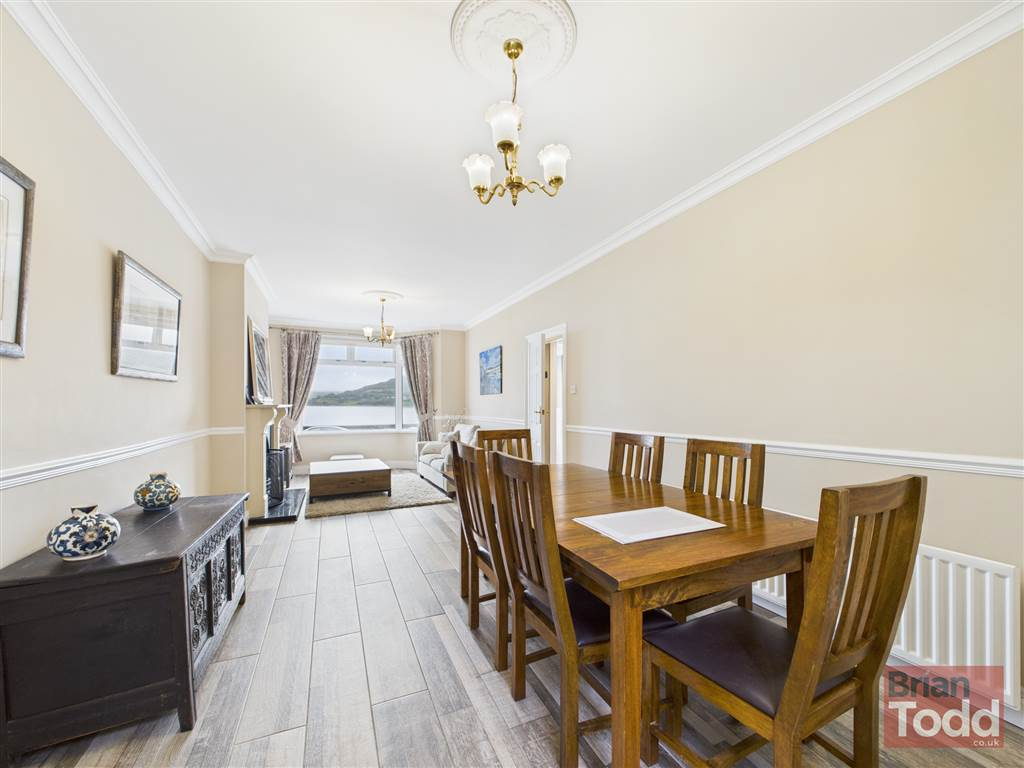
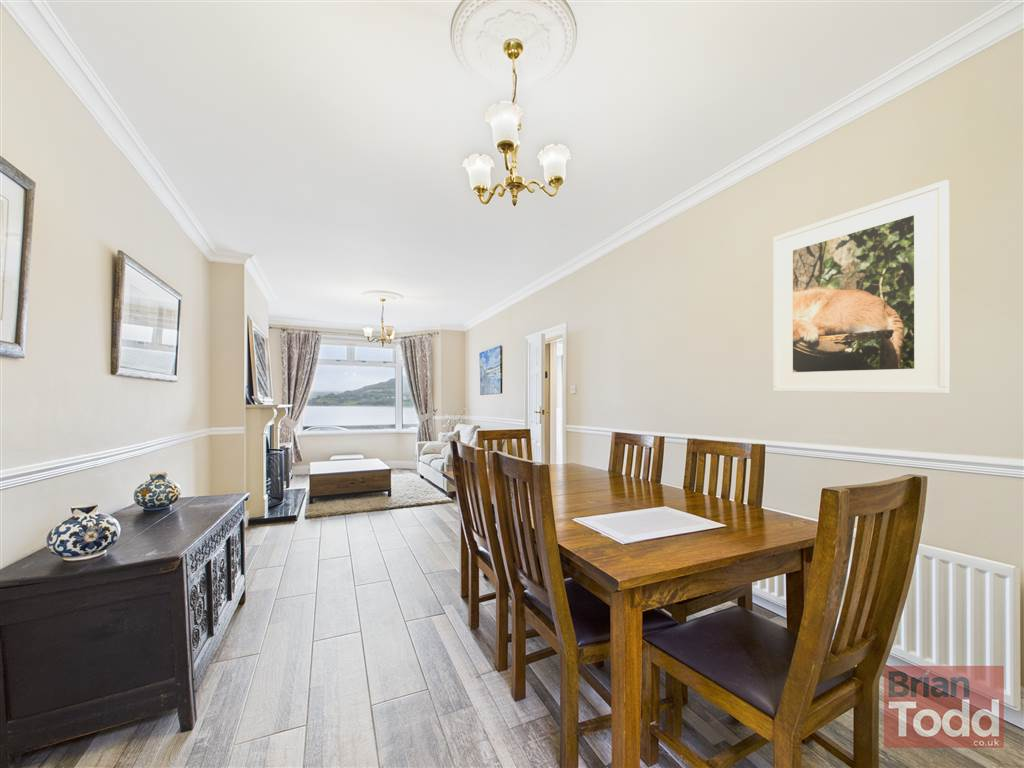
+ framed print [772,179,951,395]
